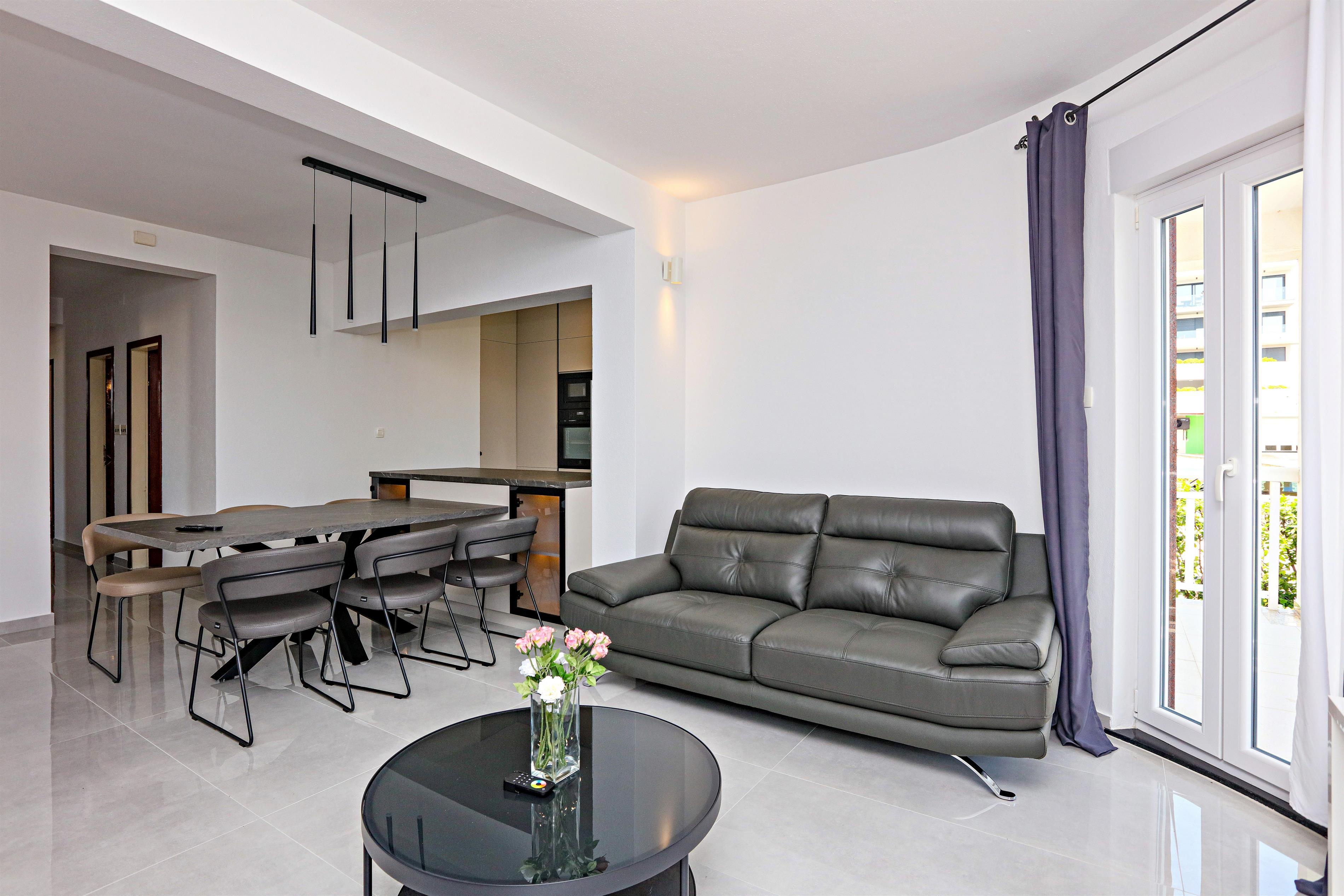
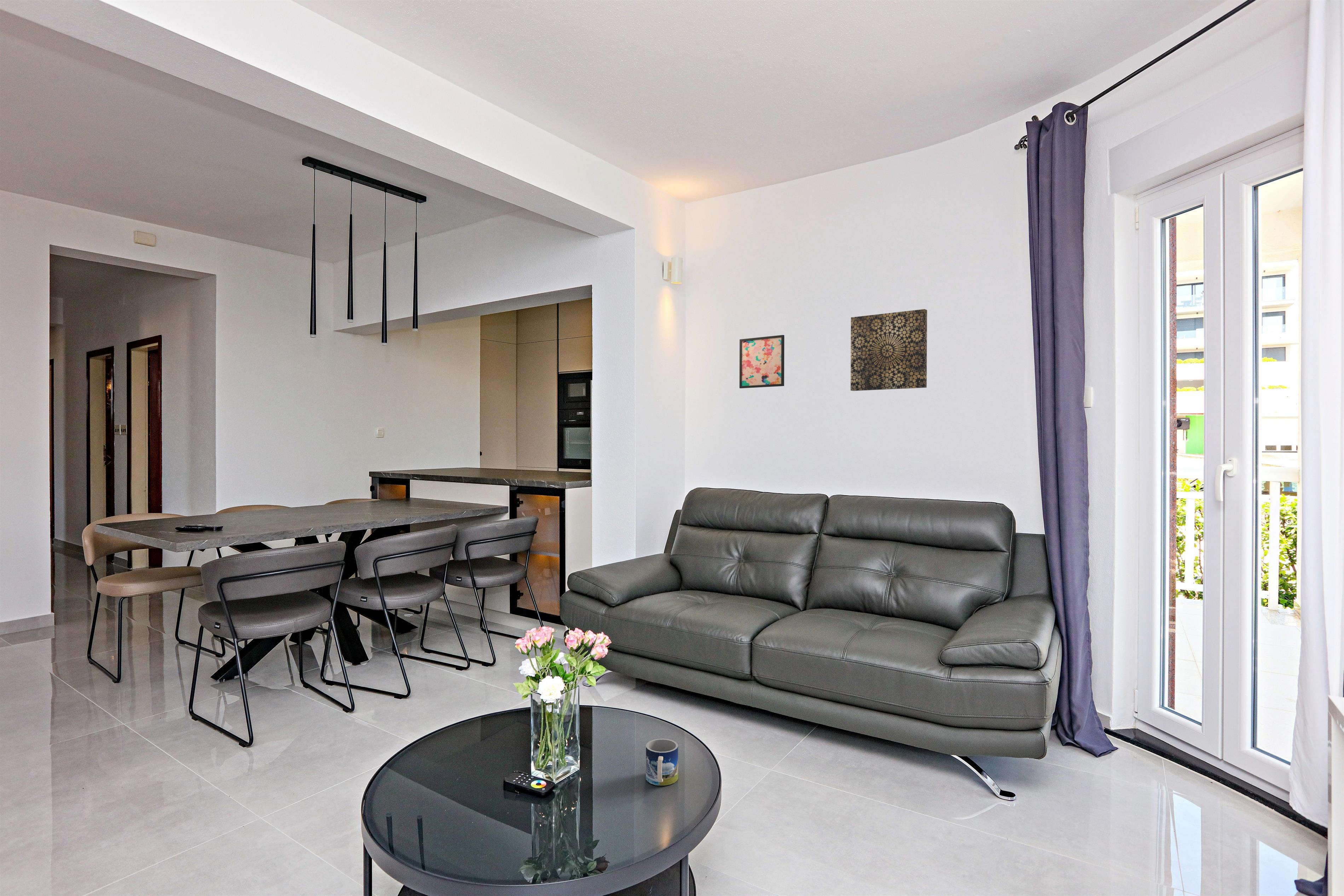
+ mug [645,738,678,786]
+ wall art [850,309,927,391]
+ wall art [739,334,785,389]
